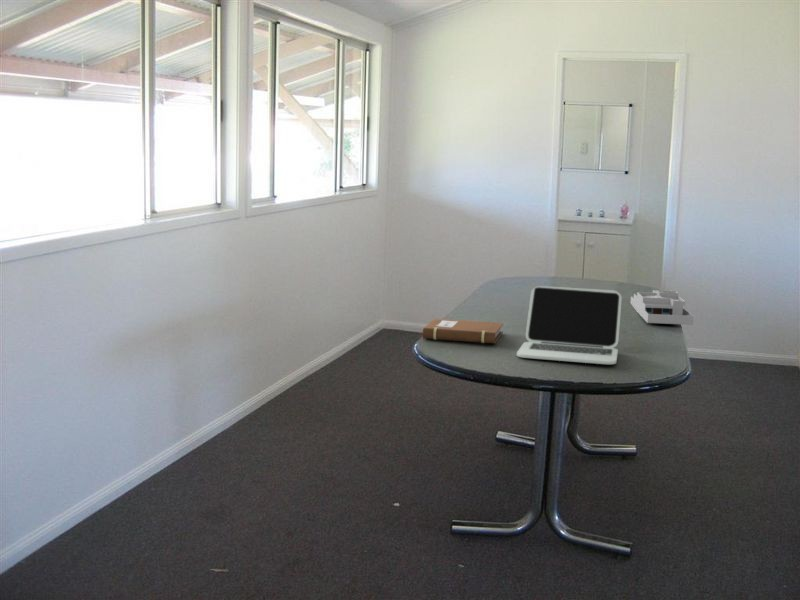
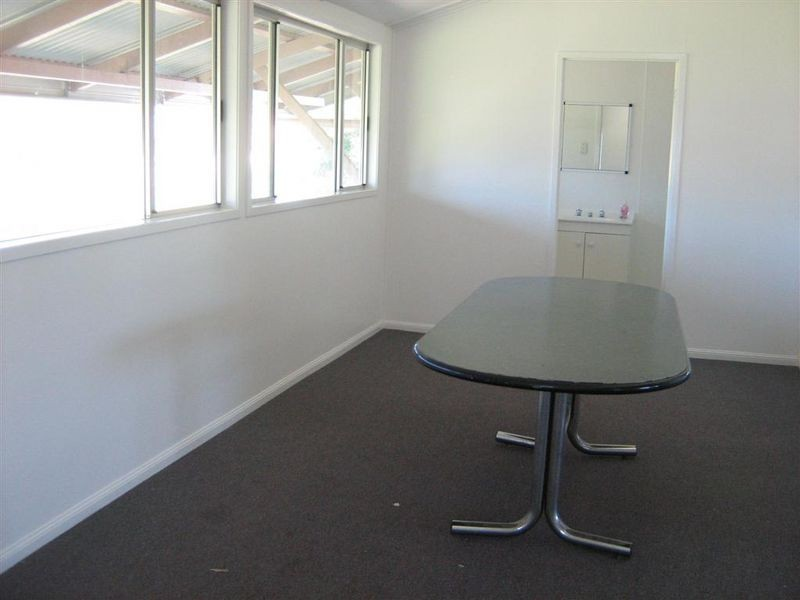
- notebook [422,318,504,344]
- laptop [516,285,623,365]
- desk organizer [630,289,695,326]
